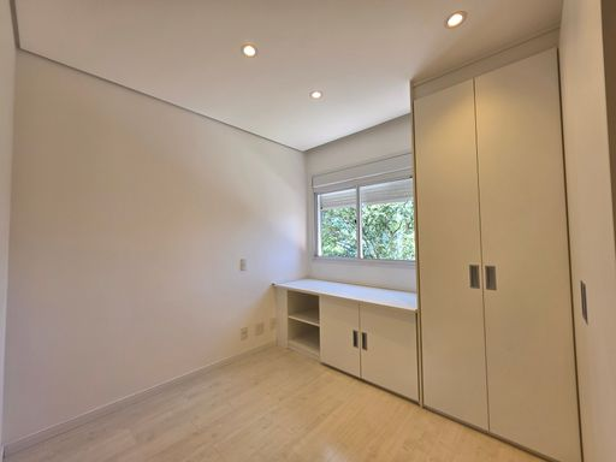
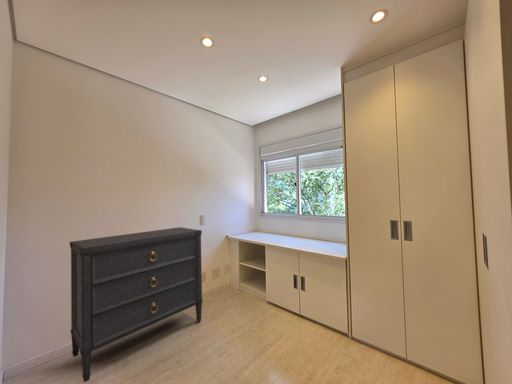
+ dresser [69,226,204,383]
